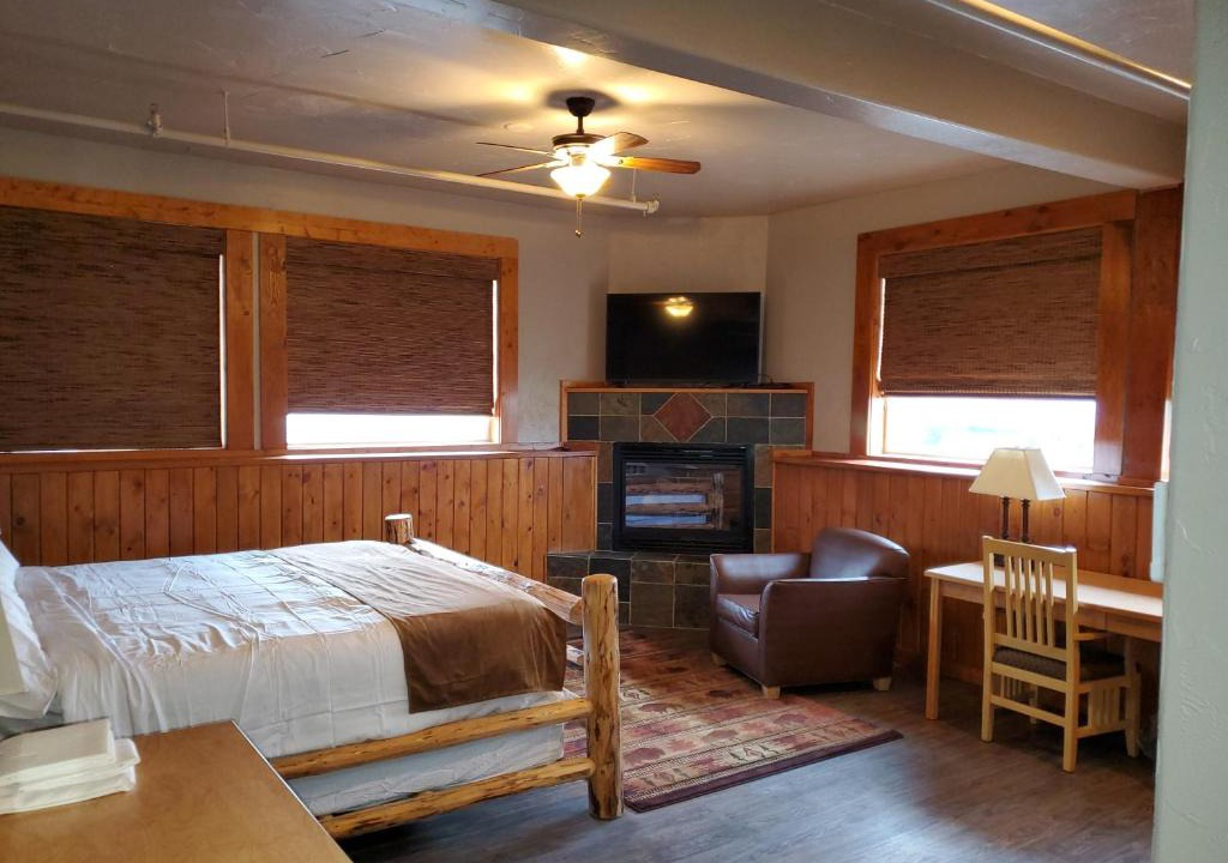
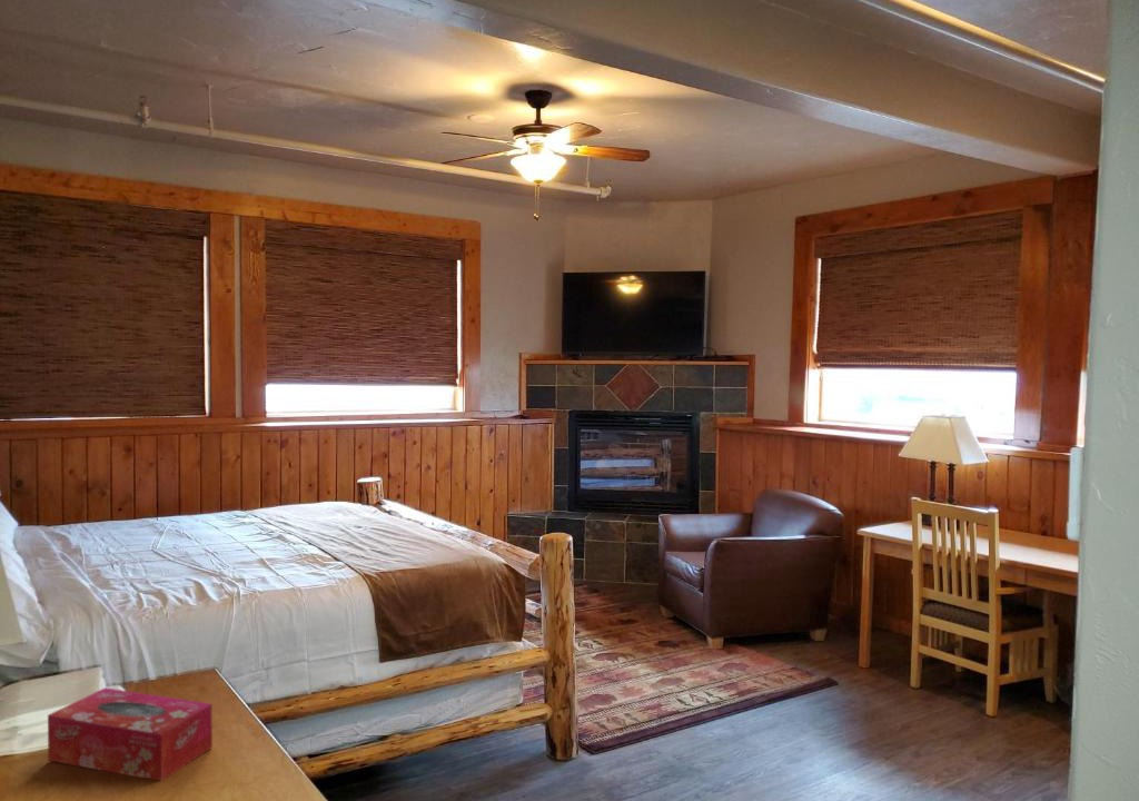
+ tissue box [47,686,214,781]
